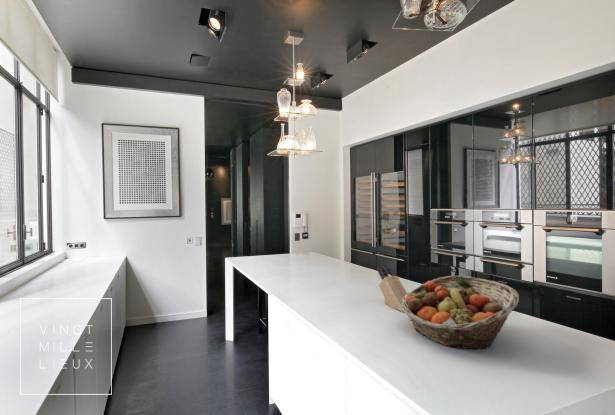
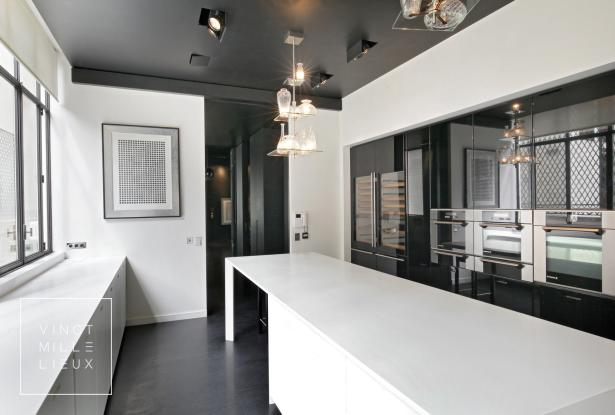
- fruit basket [401,274,520,350]
- knife block [376,264,408,313]
